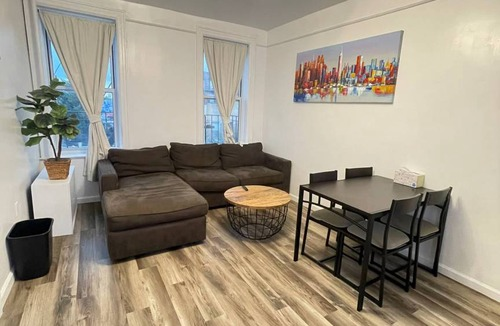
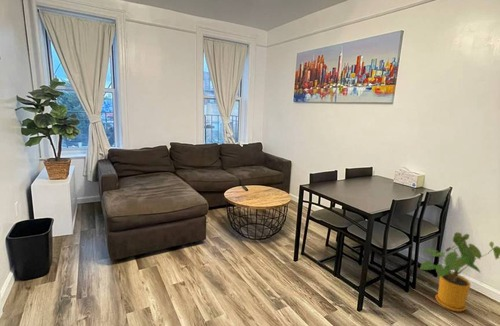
+ house plant [419,232,500,313]
